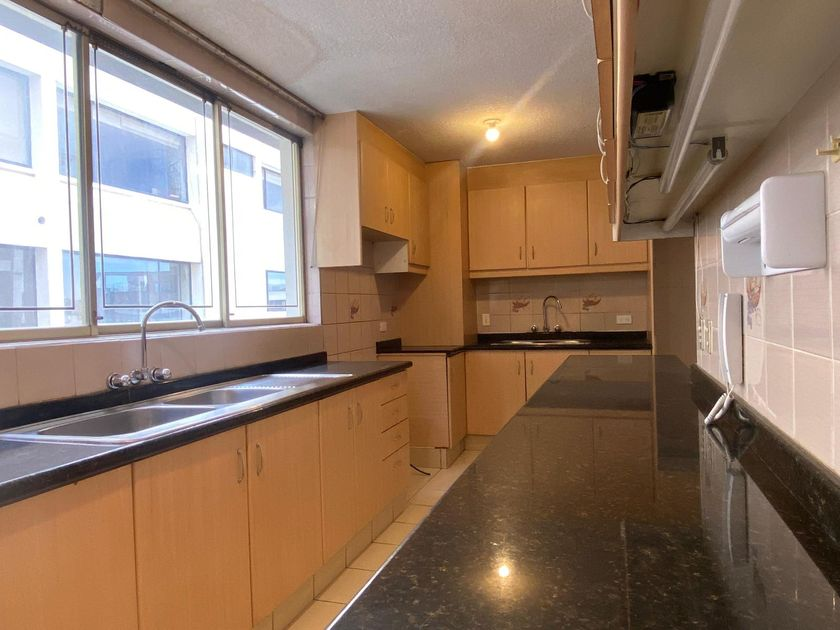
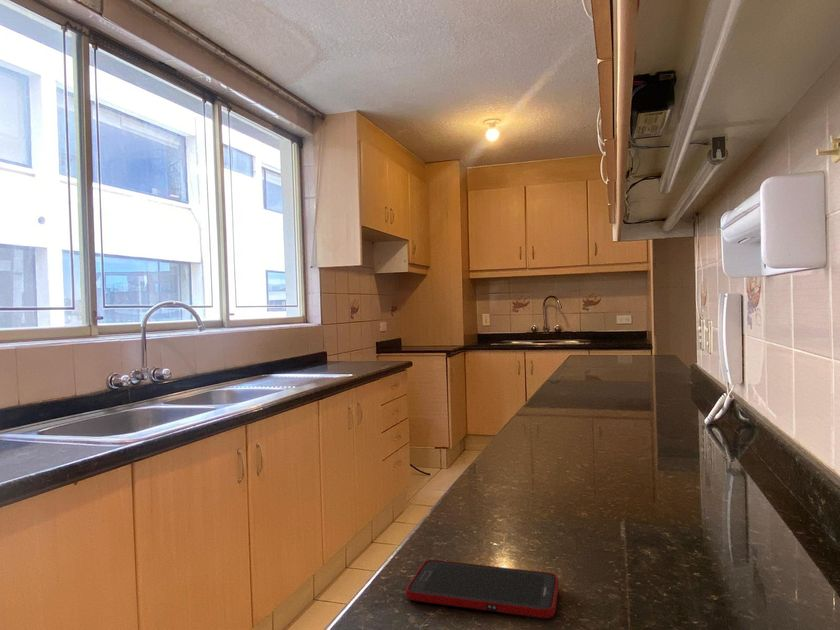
+ cell phone [405,559,560,619]
